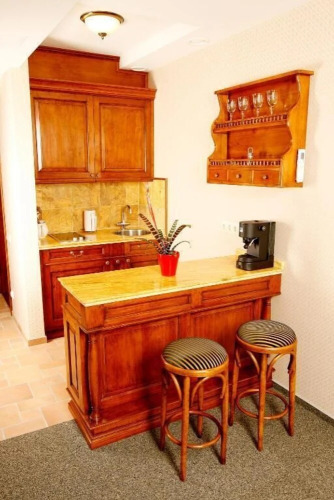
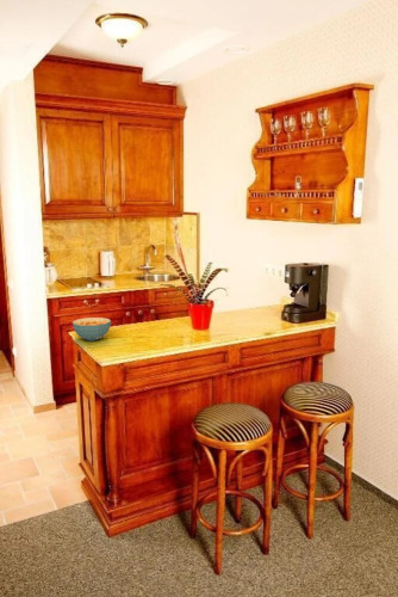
+ cereal bowl [71,316,112,341]
